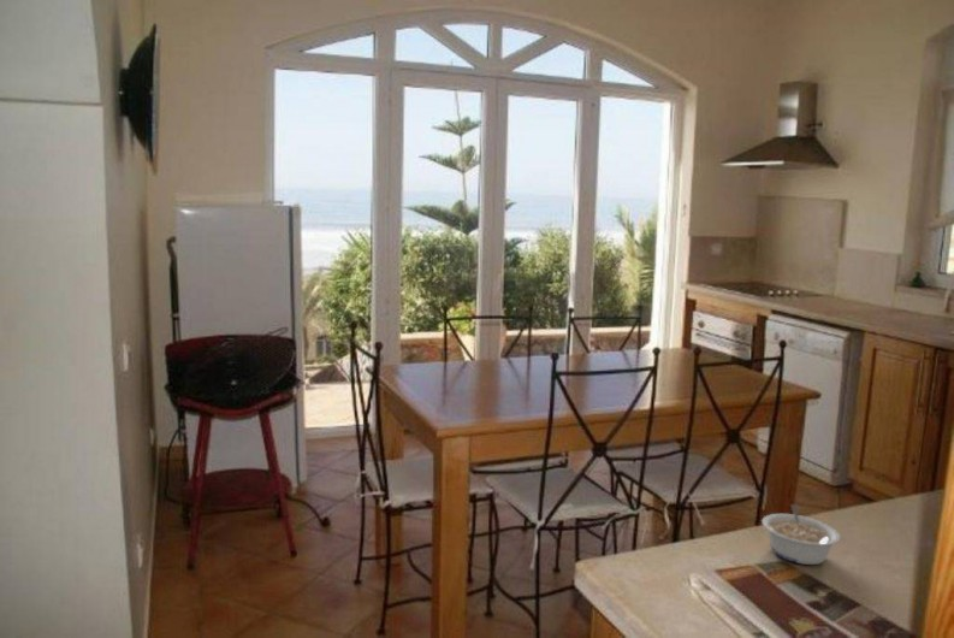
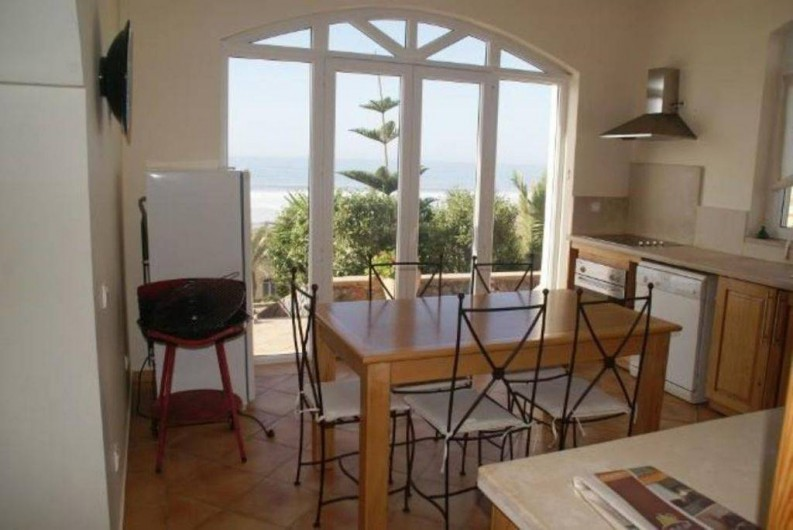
- legume [760,503,841,566]
